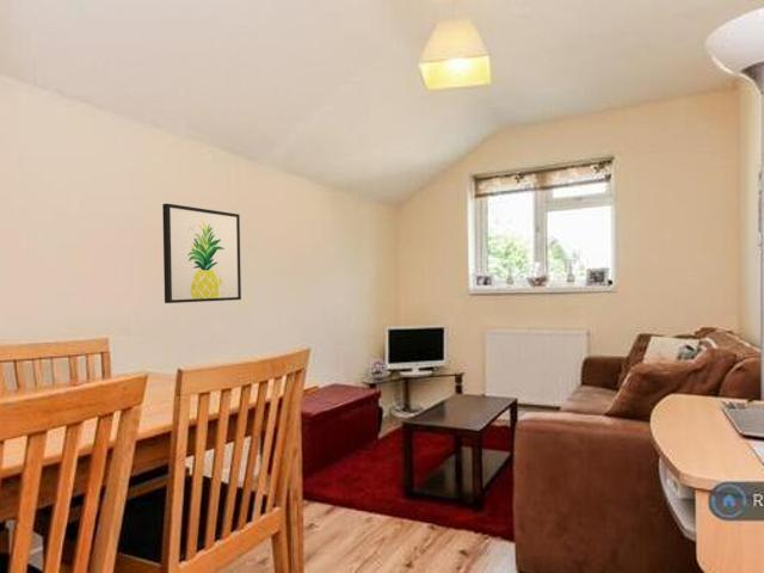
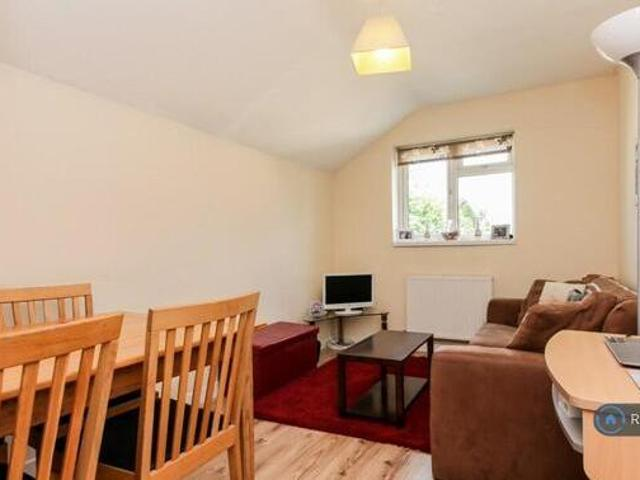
- wall art [161,203,242,304]
